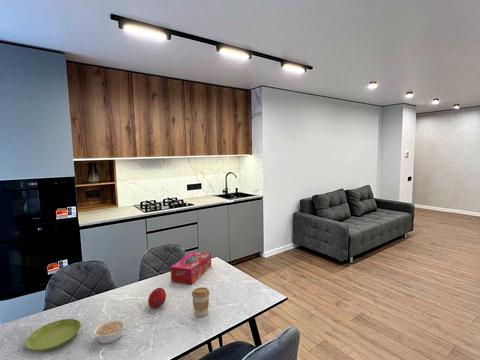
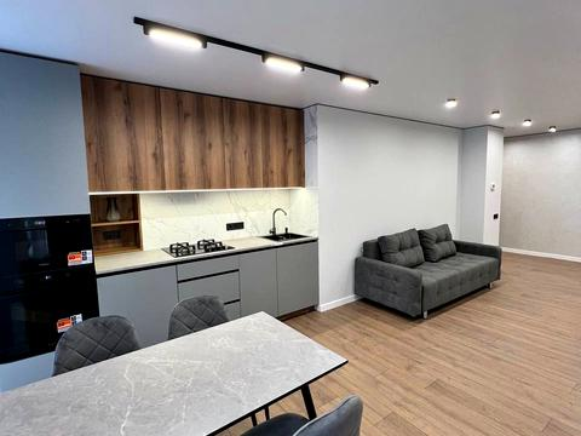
- fruit [147,287,167,309]
- tissue box [170,250,212,286]
- saucer [25,318,82,353]
- legume [92,318,127,345]
- coffee cup [191,286,211,318]
